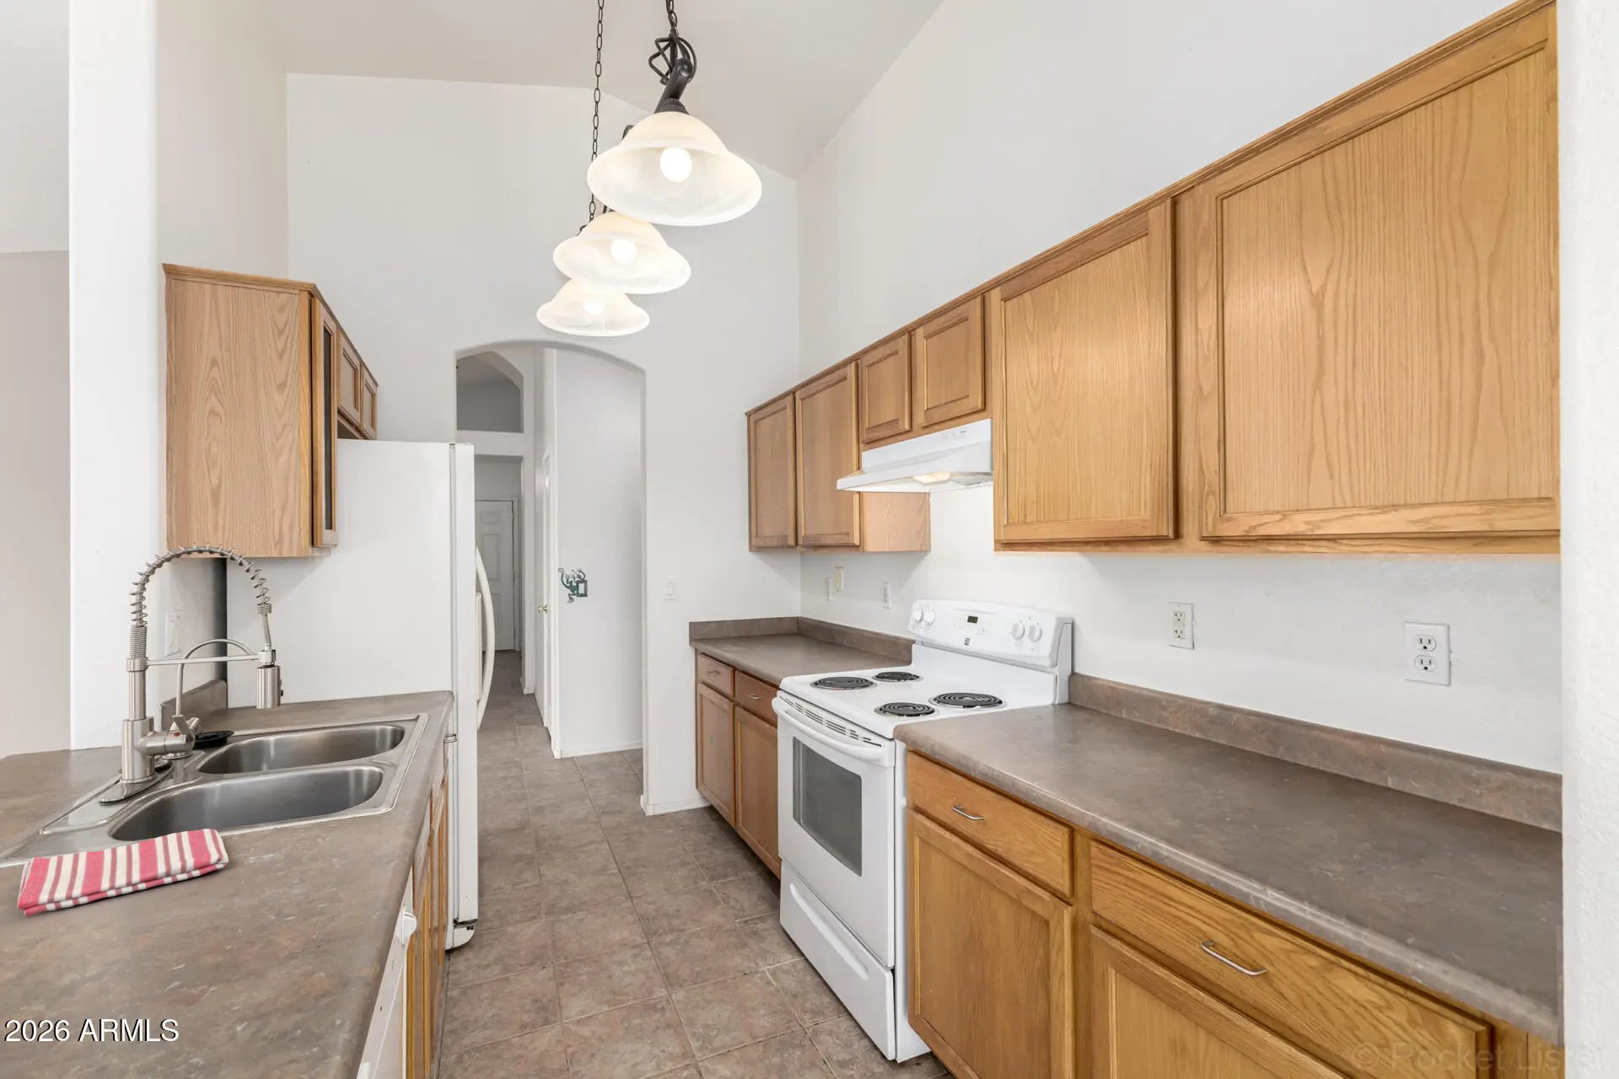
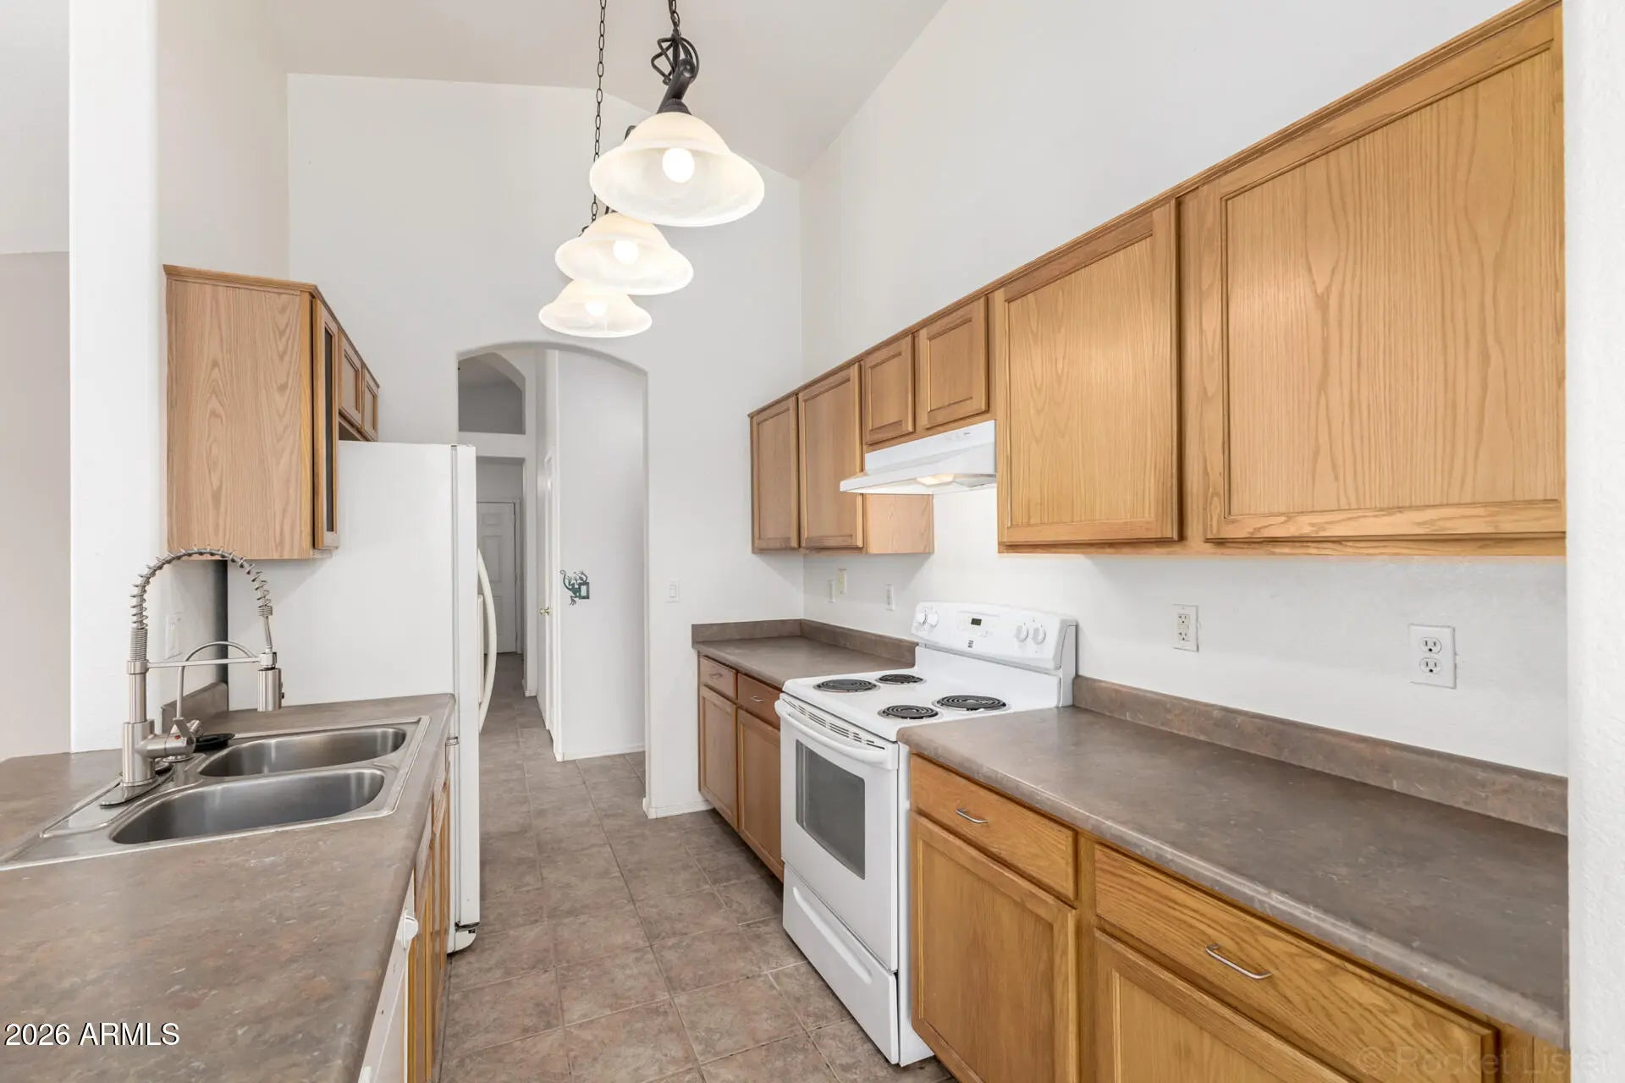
- dish towel [16,827,229,918]
